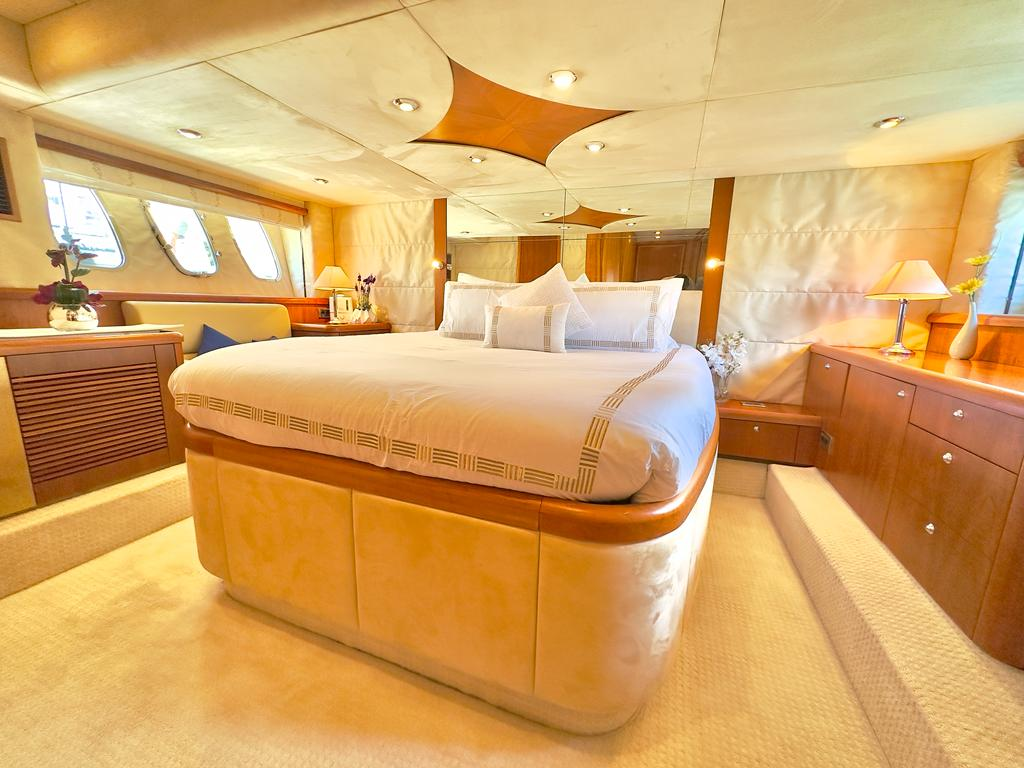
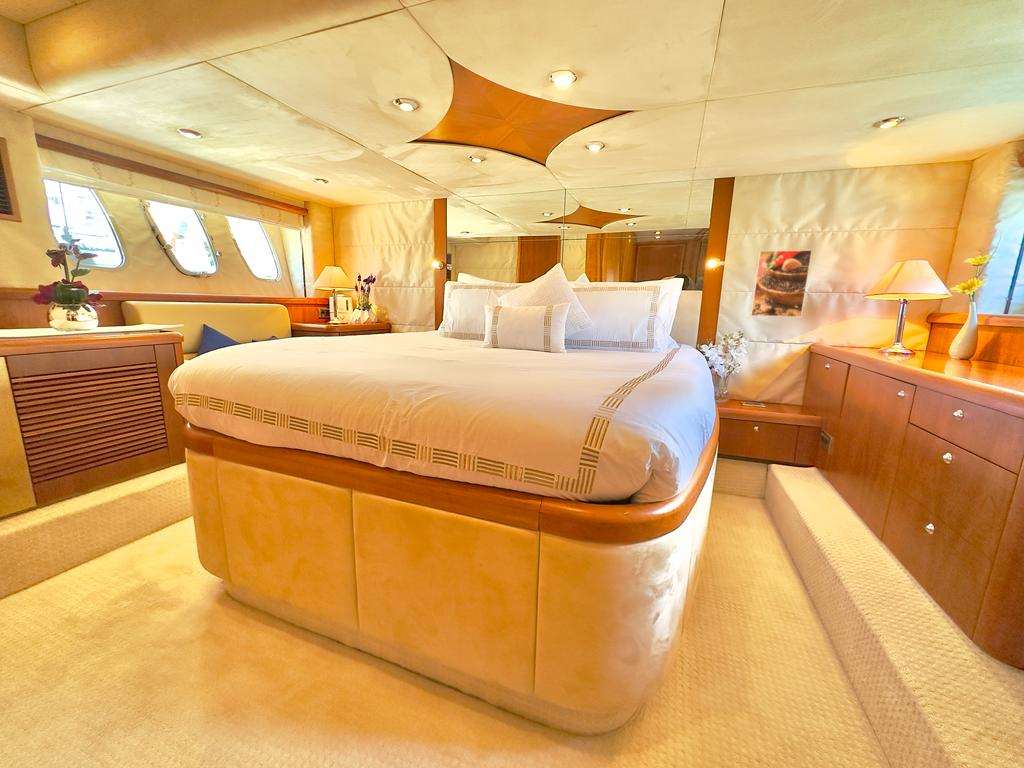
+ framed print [749,249,813,318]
